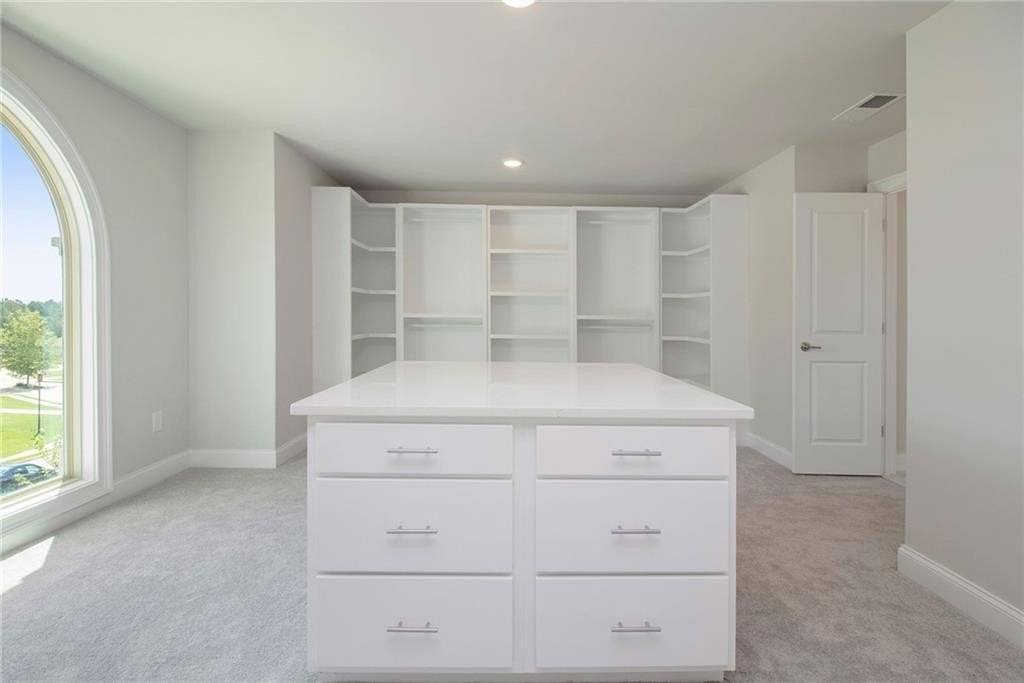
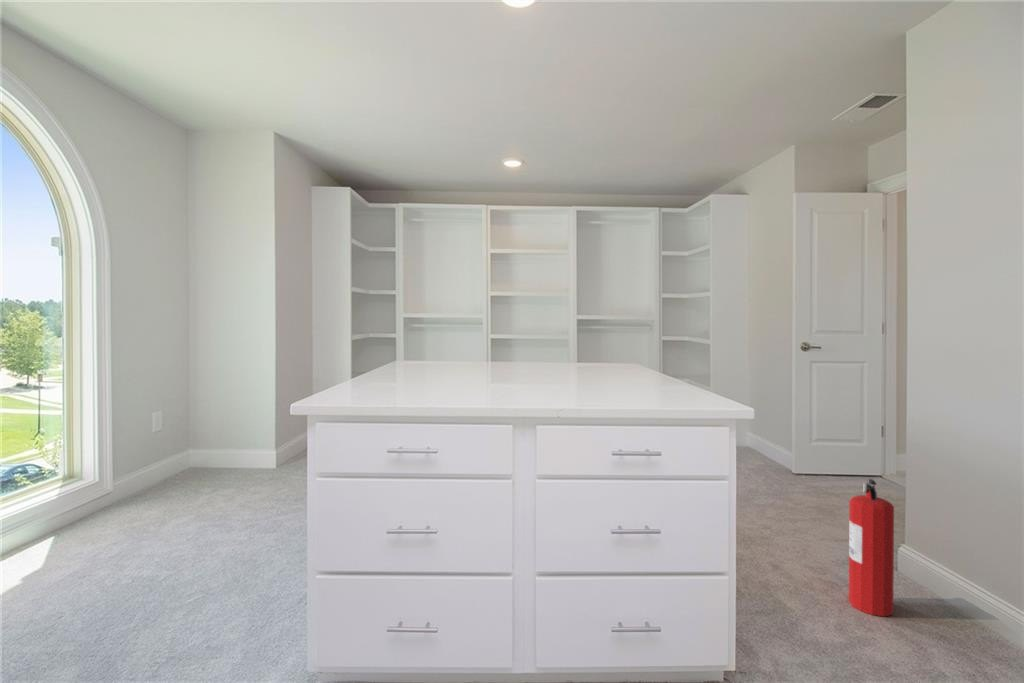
+ fire extinguisher [848,478,895,617]
